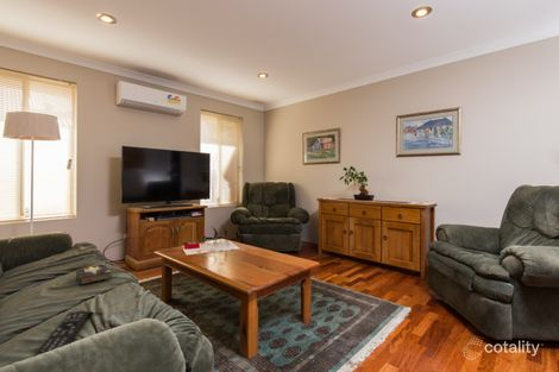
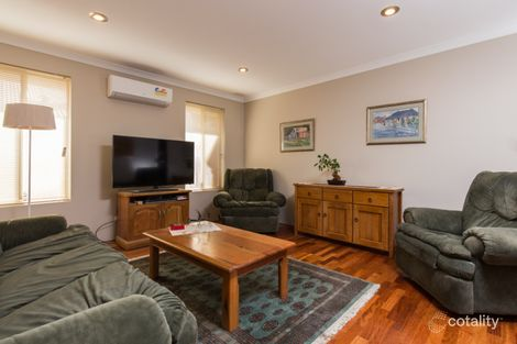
- hardback book [75,263,112,286]
- remote control [32,309,92,358]
